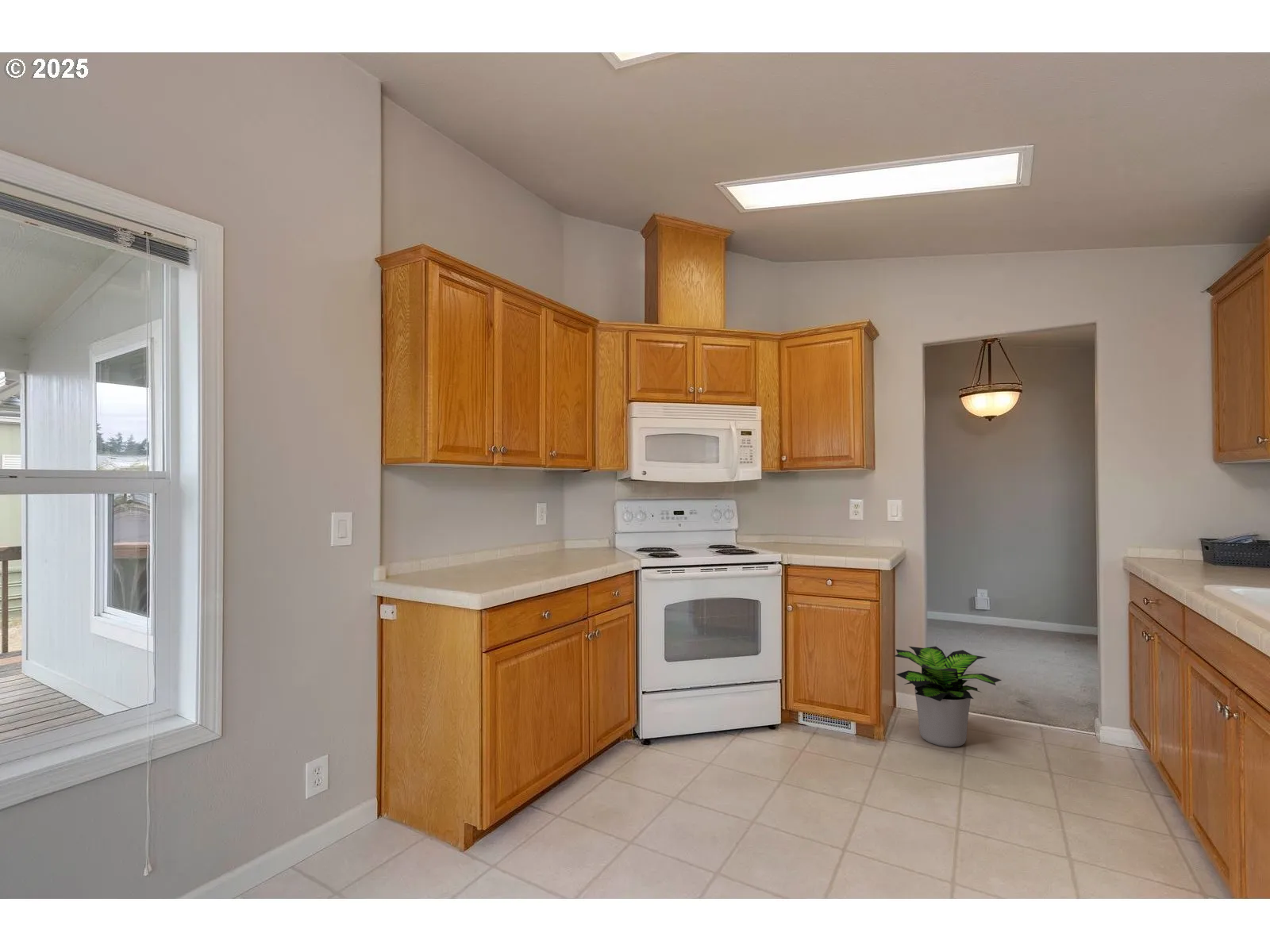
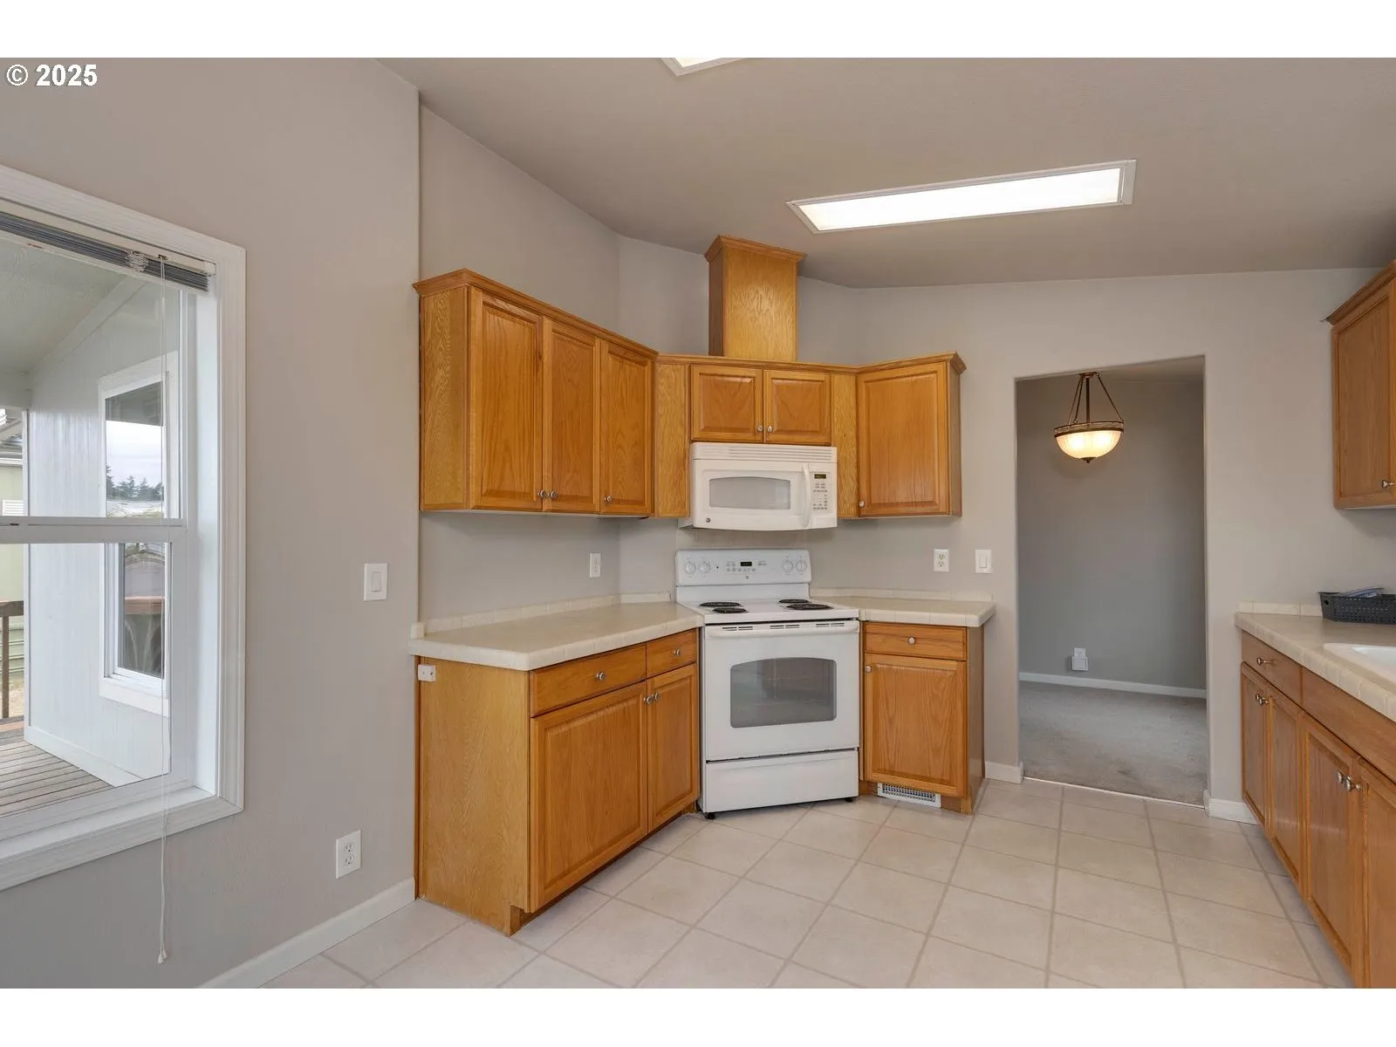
- potted plant [894,646,1003,748]
